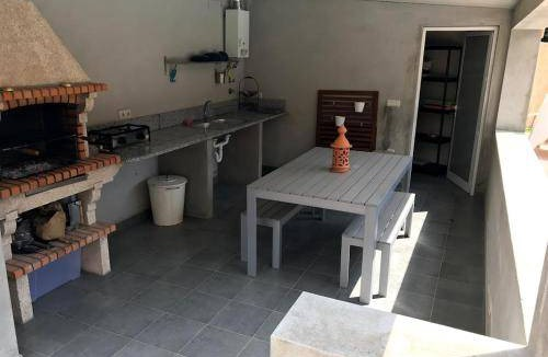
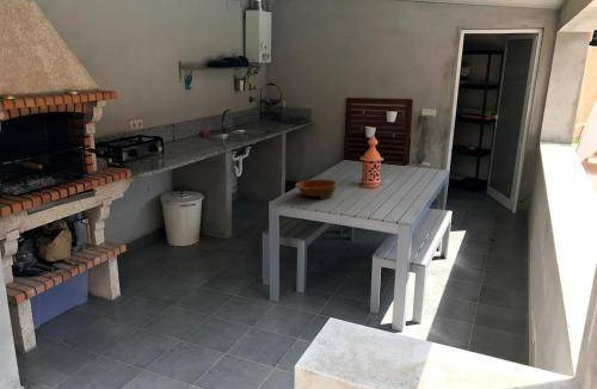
+ bowl [294,178,338,200]
